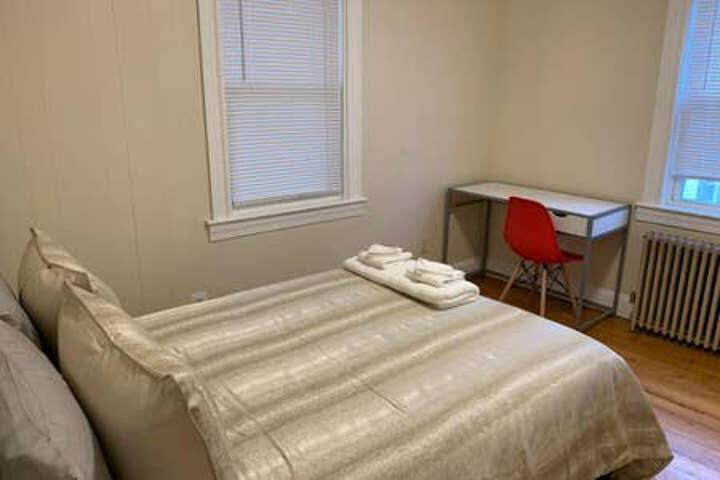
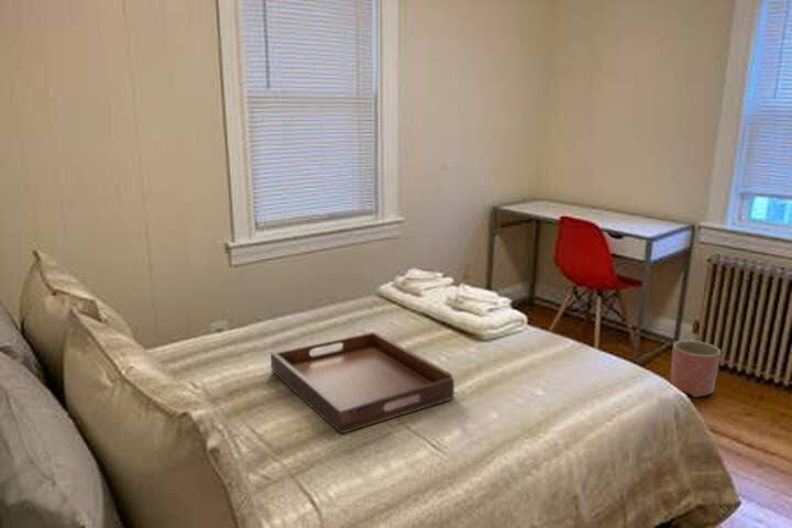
+ planter [670,339,722,398]
+ serving tray [270,330,455,435]
